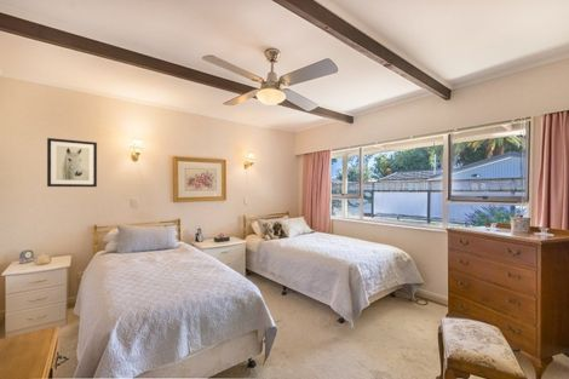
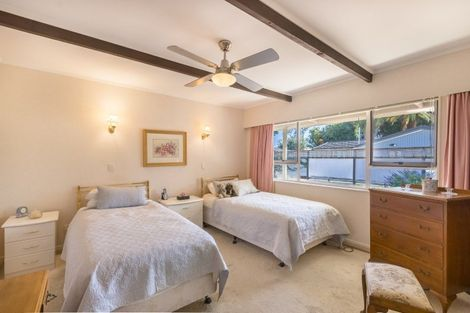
- wall art [46,137,98,188]
